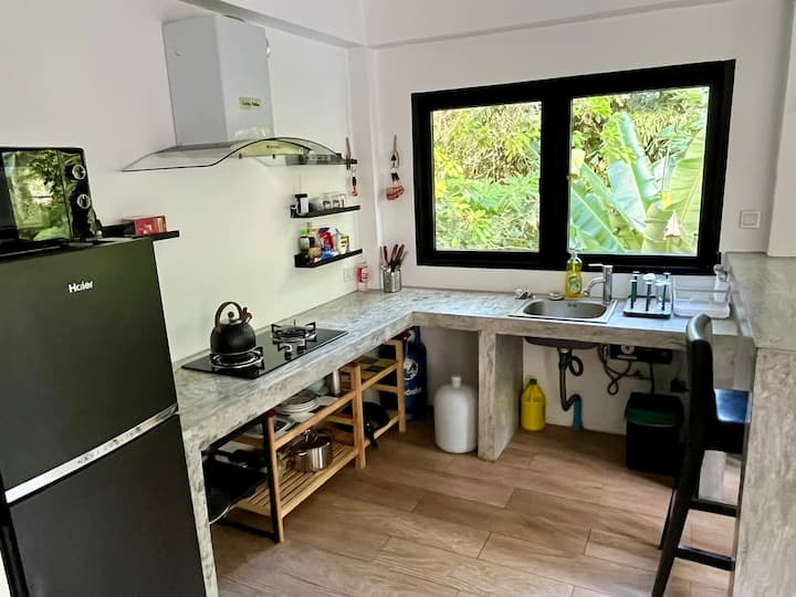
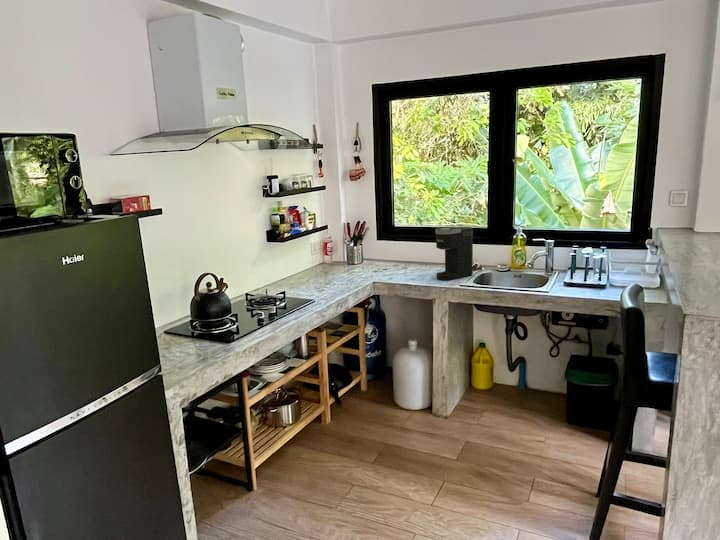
+ coffee maker [434,226,474,281]
